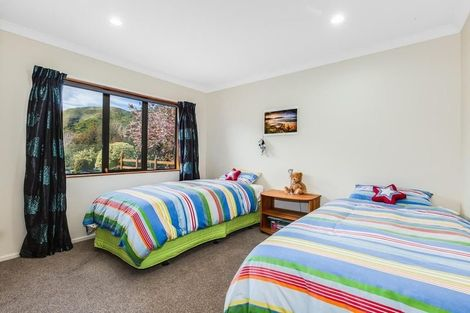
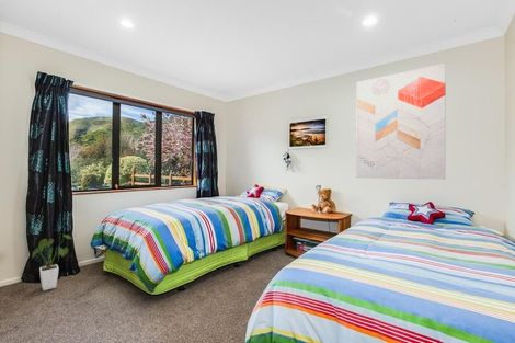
+ wall art [355,62,447,181]
+ house plant [31,232,72,291]
